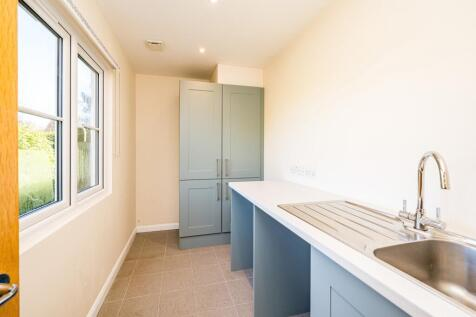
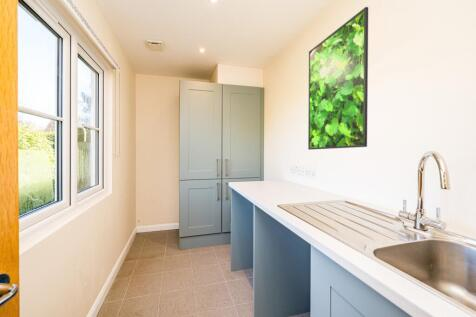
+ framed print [307,6,369,151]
